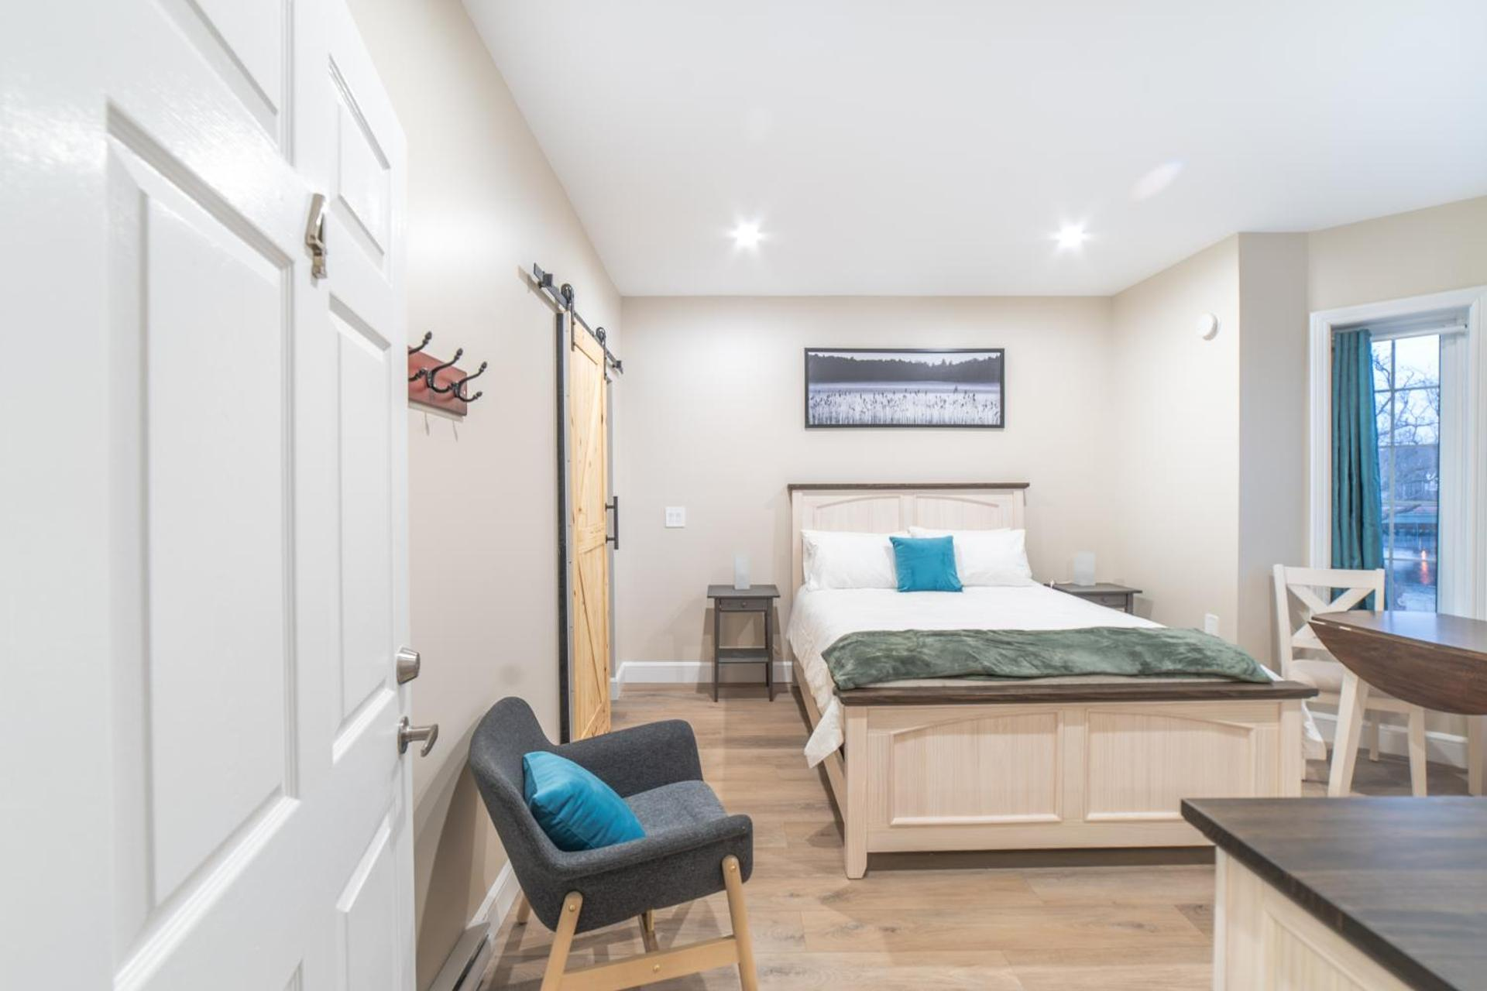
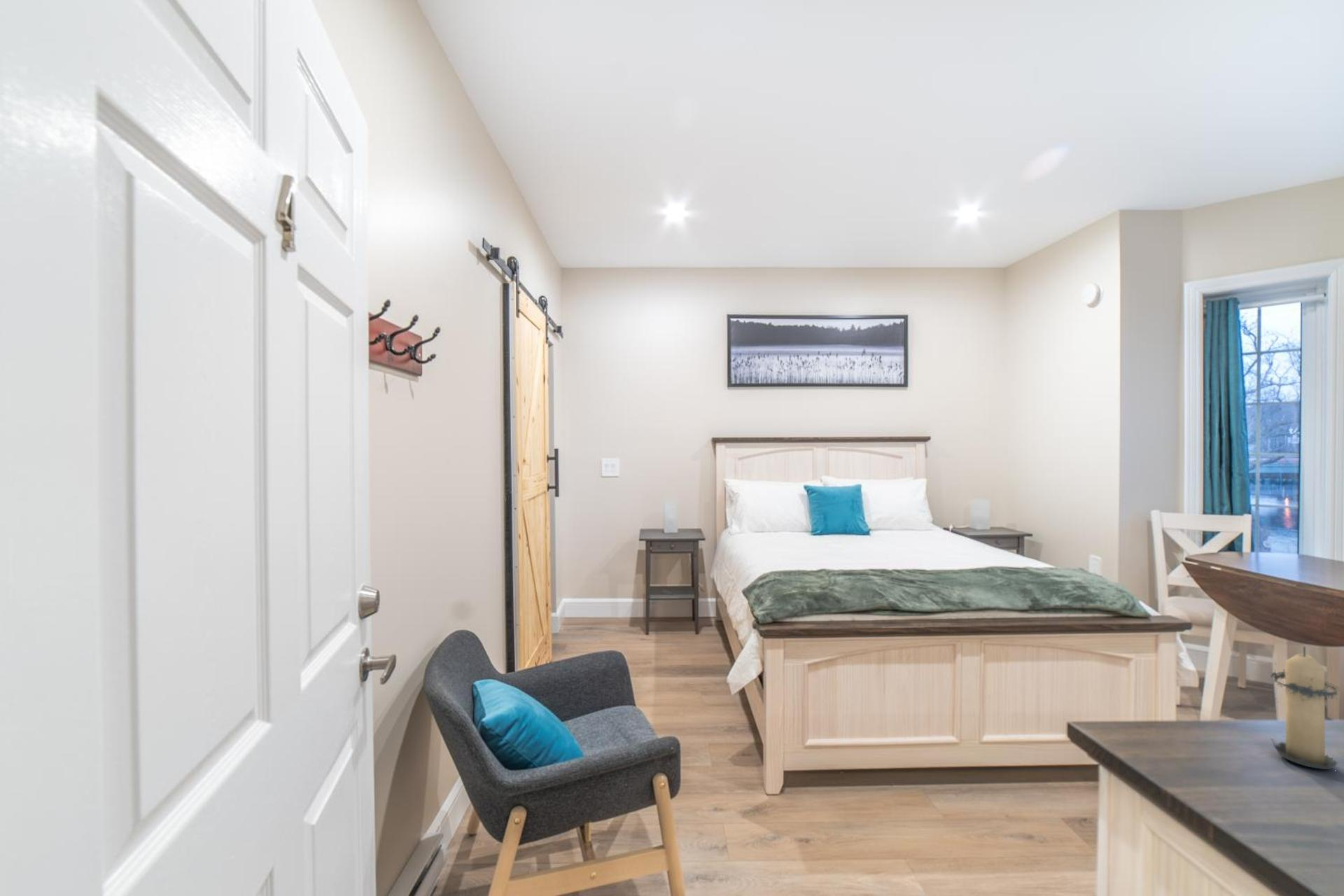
+ candle [1271,646,1343,770]
